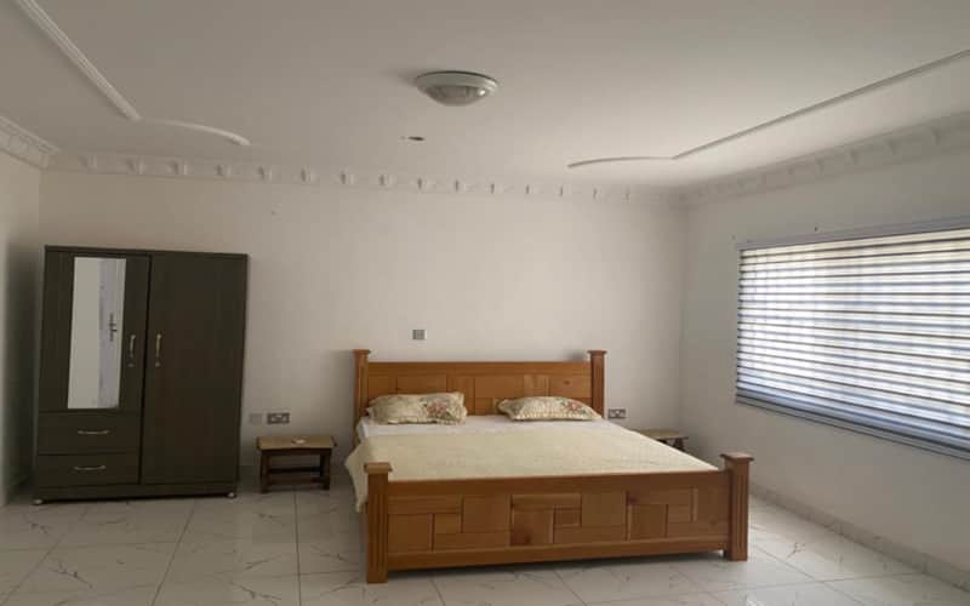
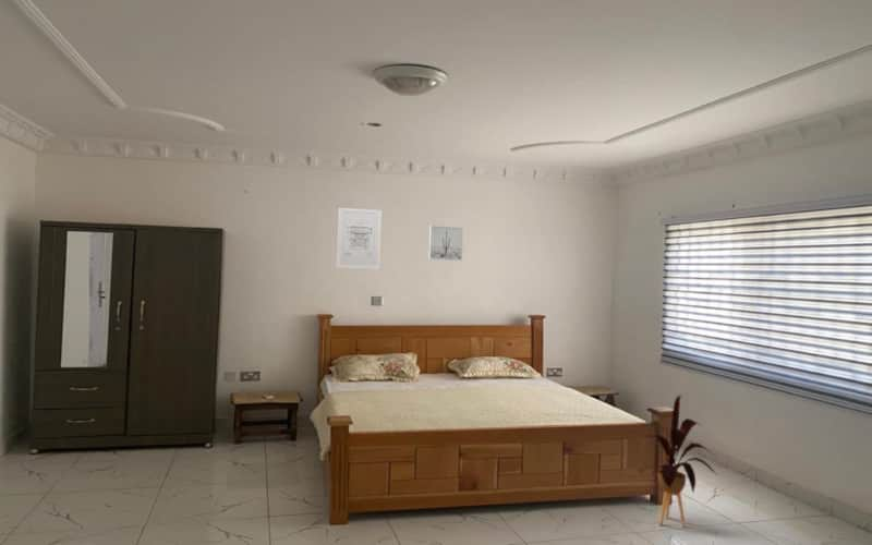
+ wall art [336,207,383,270]
+ house plant [646,395,718,528]
+ wall art [427,225,464,262]
